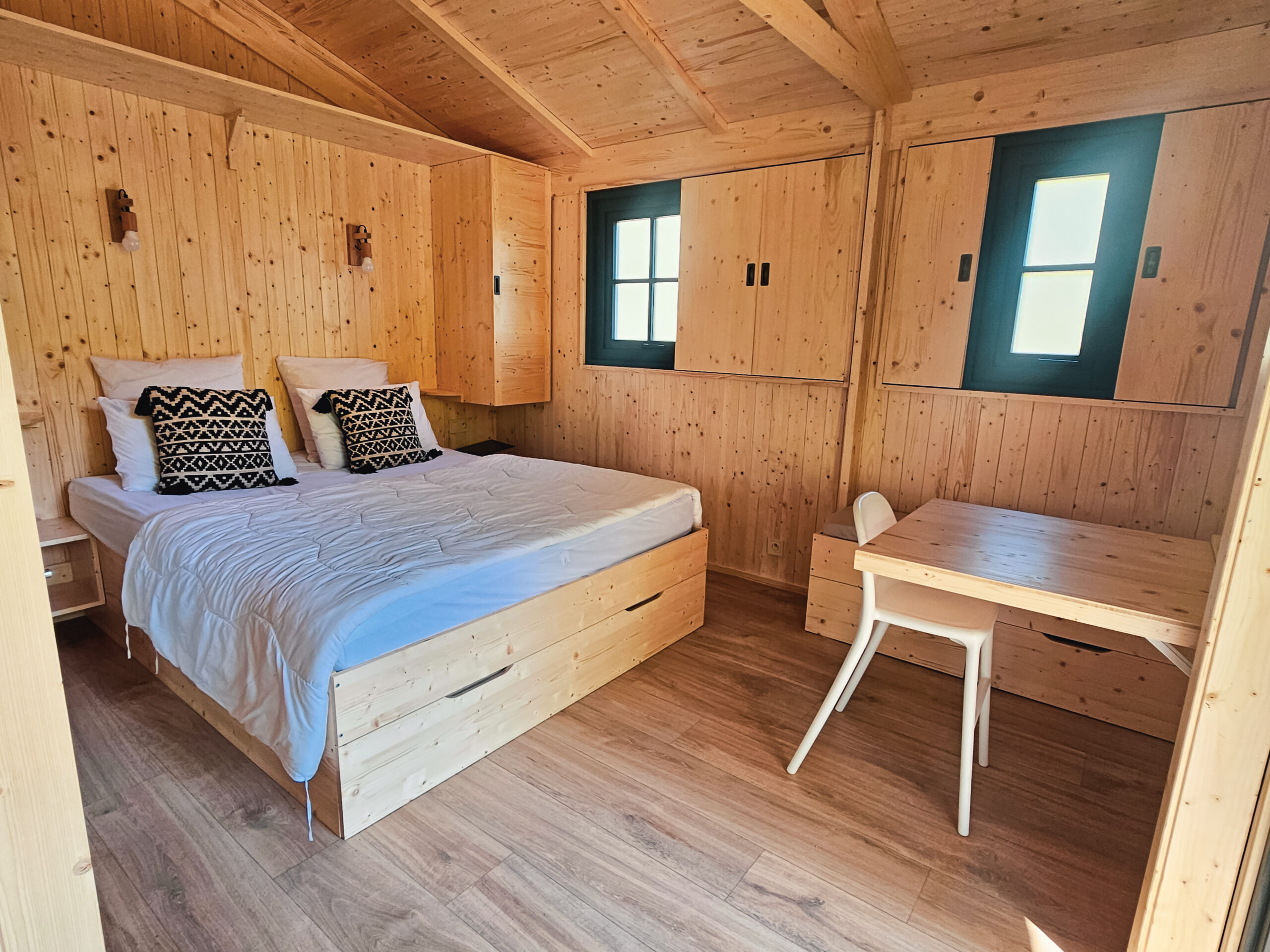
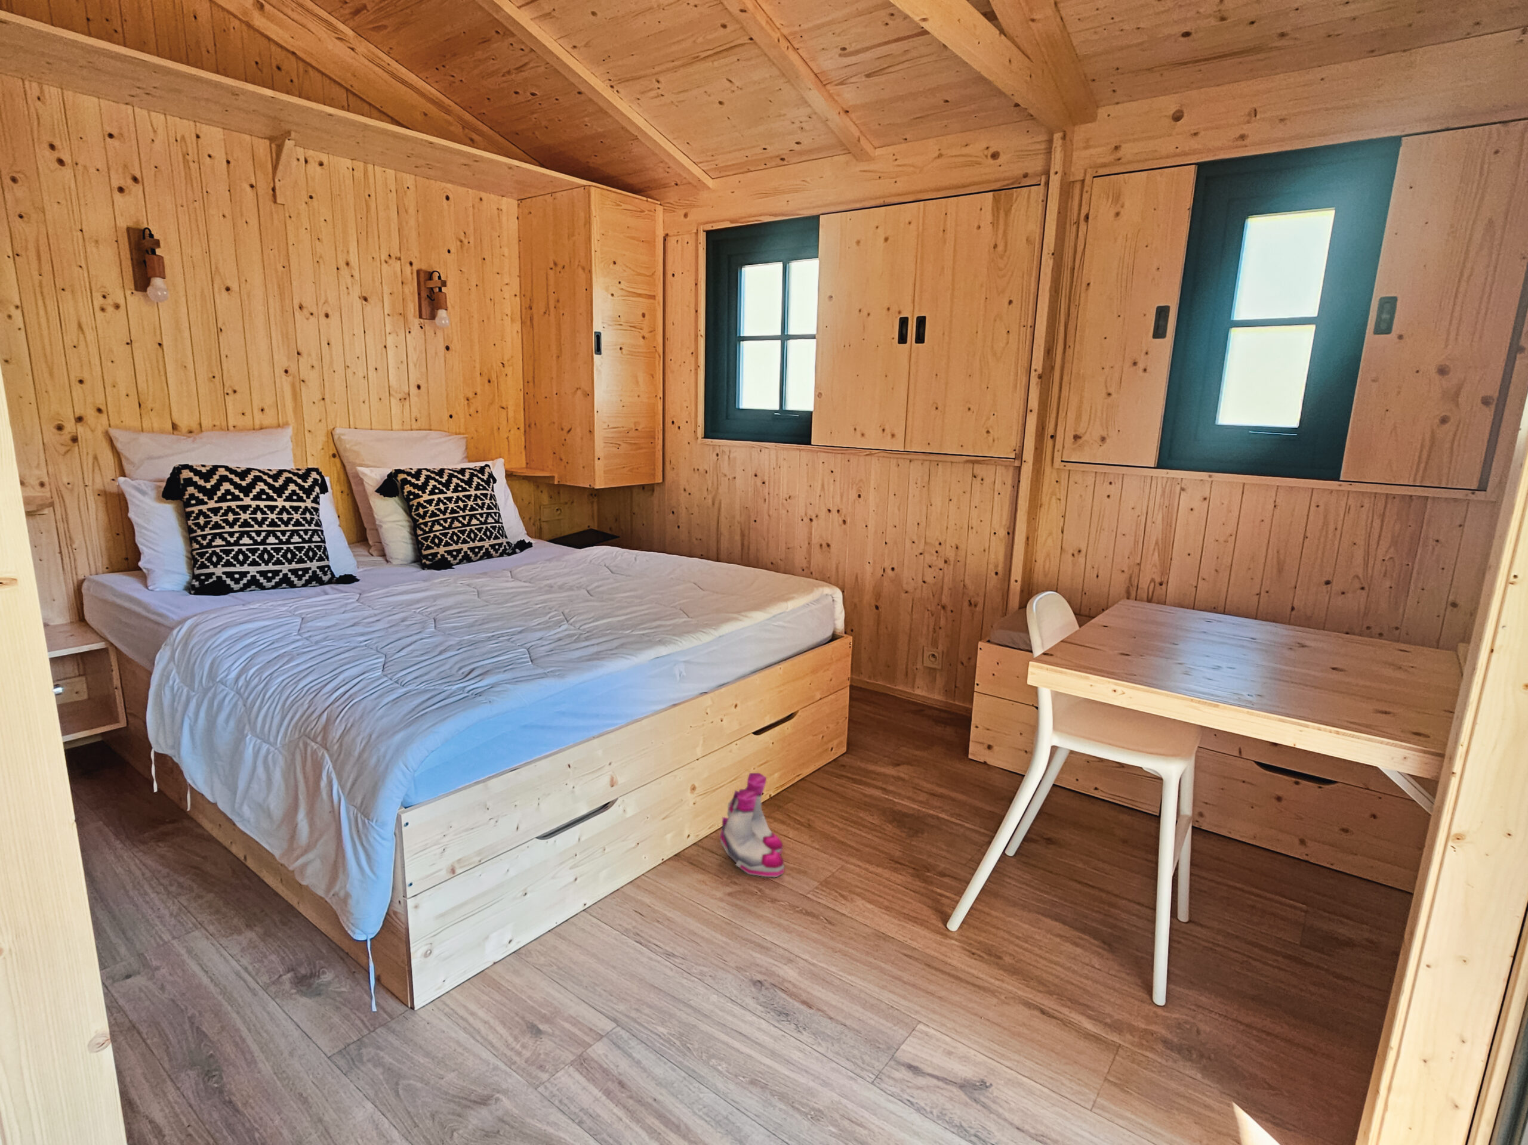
+ boots [719,772,784,878]
